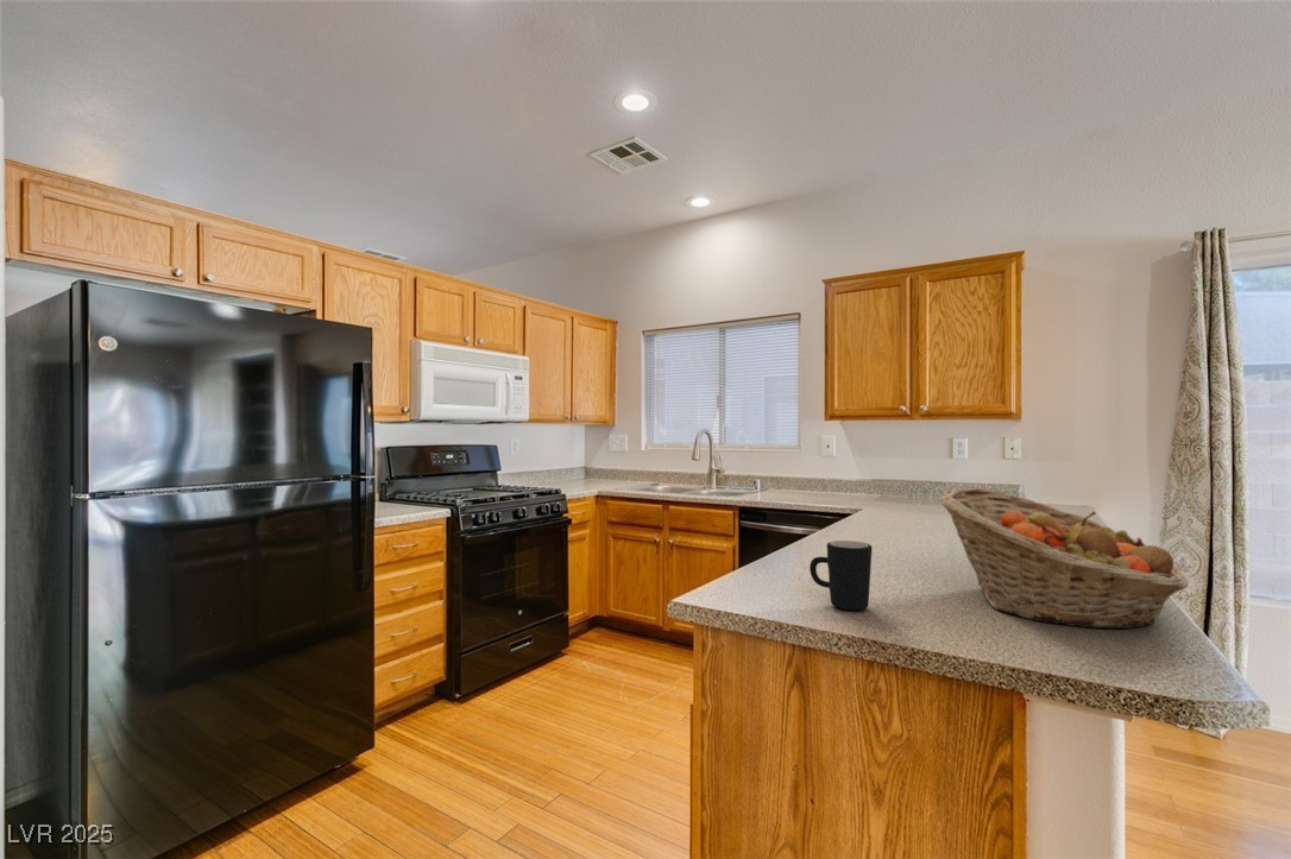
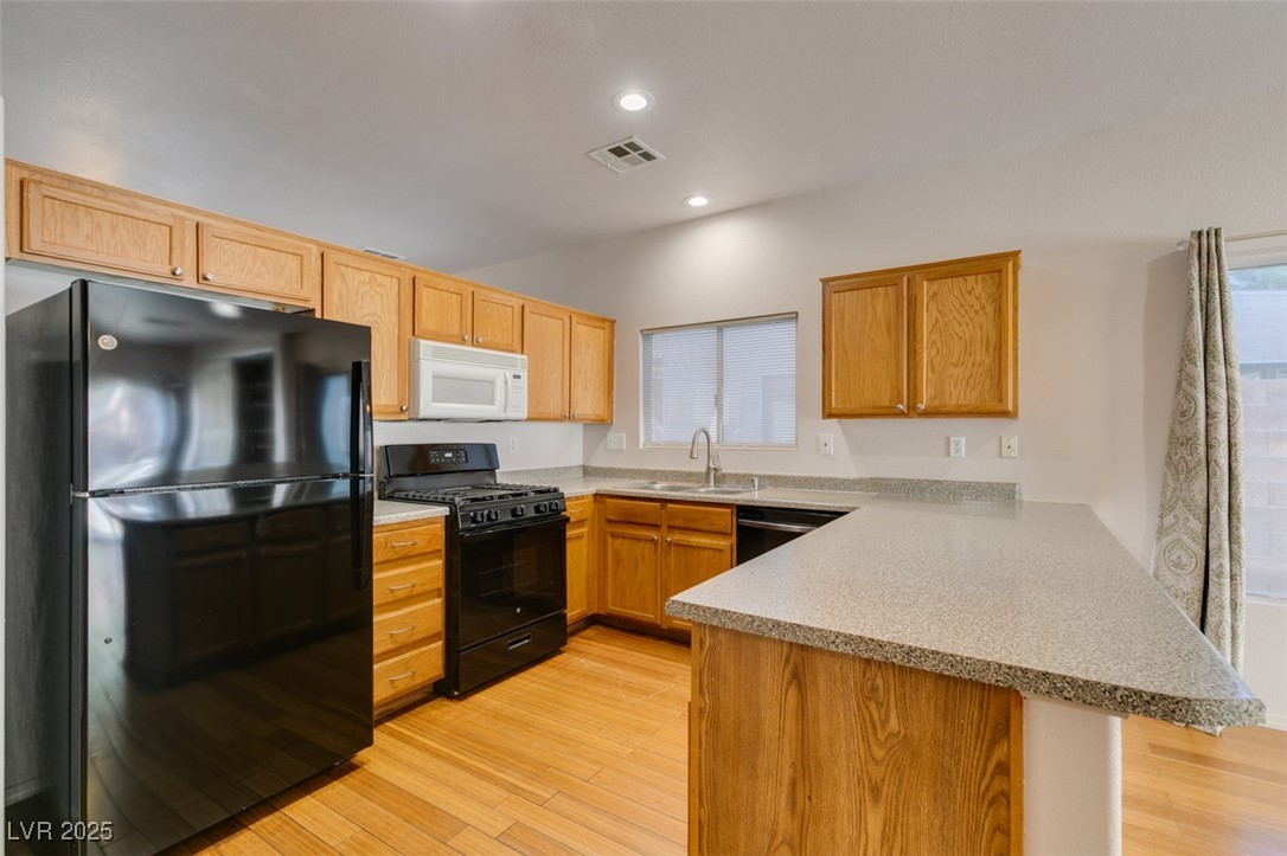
- fruit basket [939,487,1190,630]
- mug [808,539,873,611]
